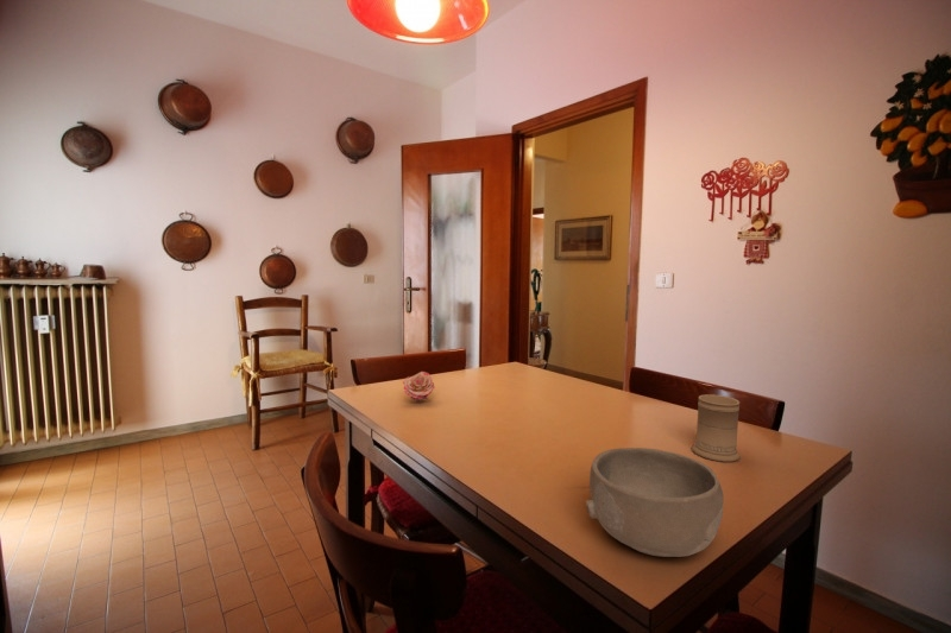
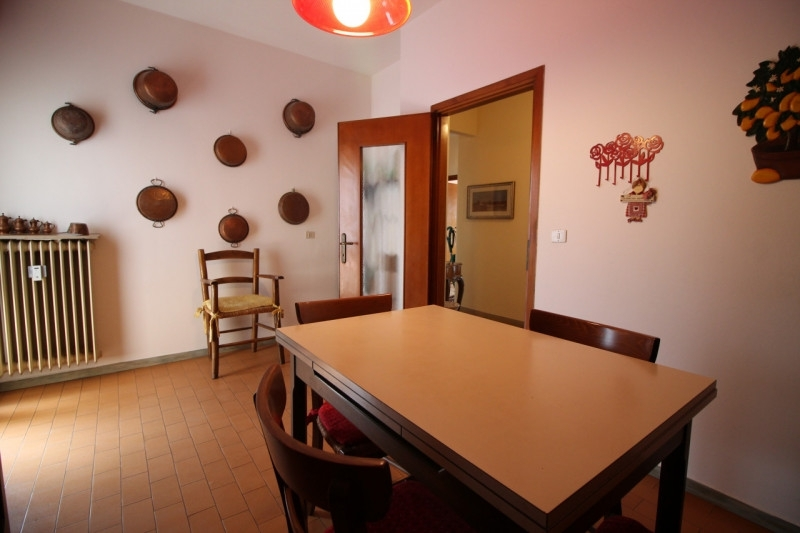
- mug [691,393,742,463]
- flower [402,371,435,401]
- bowl [585,447,725,558]
